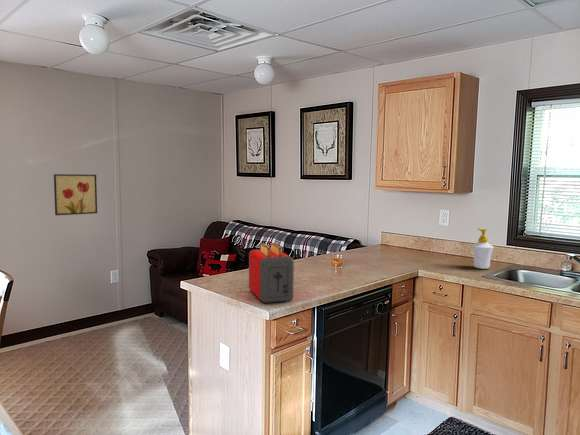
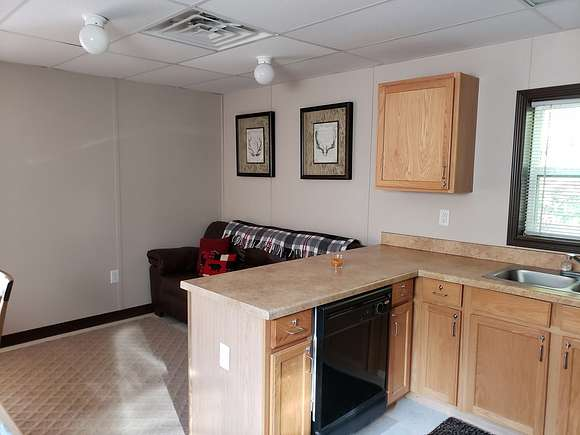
- wall art [53,173,98,216]
- toaster [248,242,295,304]
- soap bottle [471,227,495,270]
